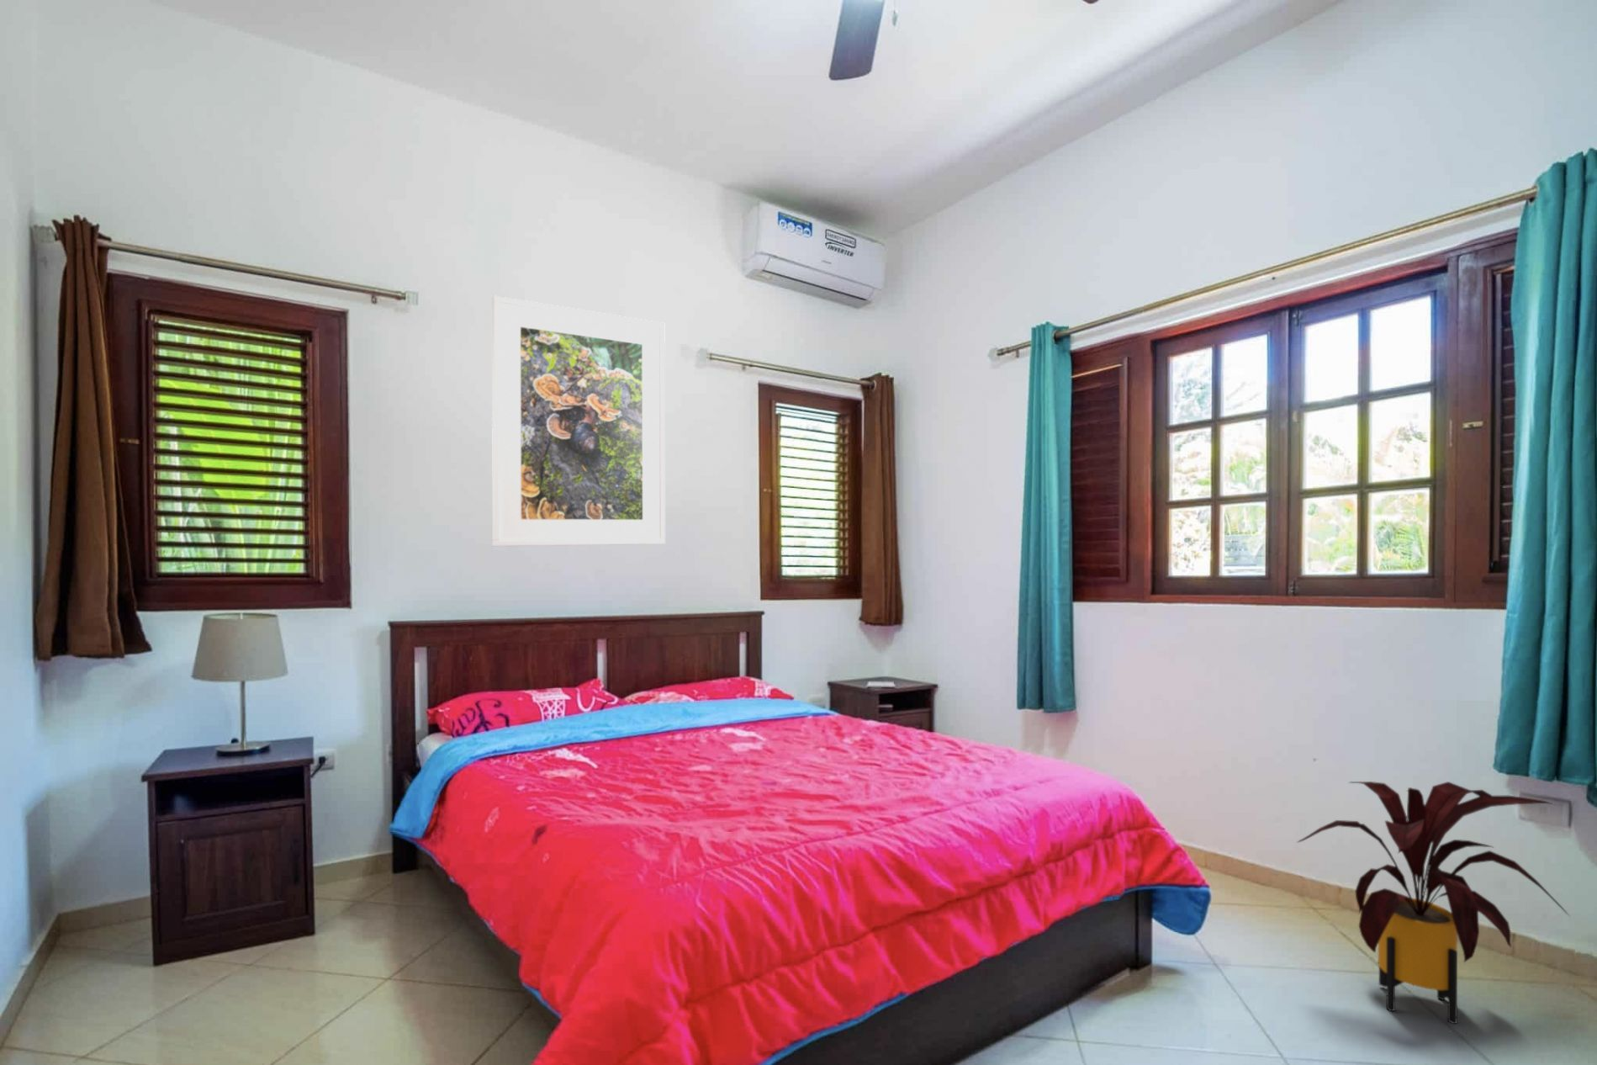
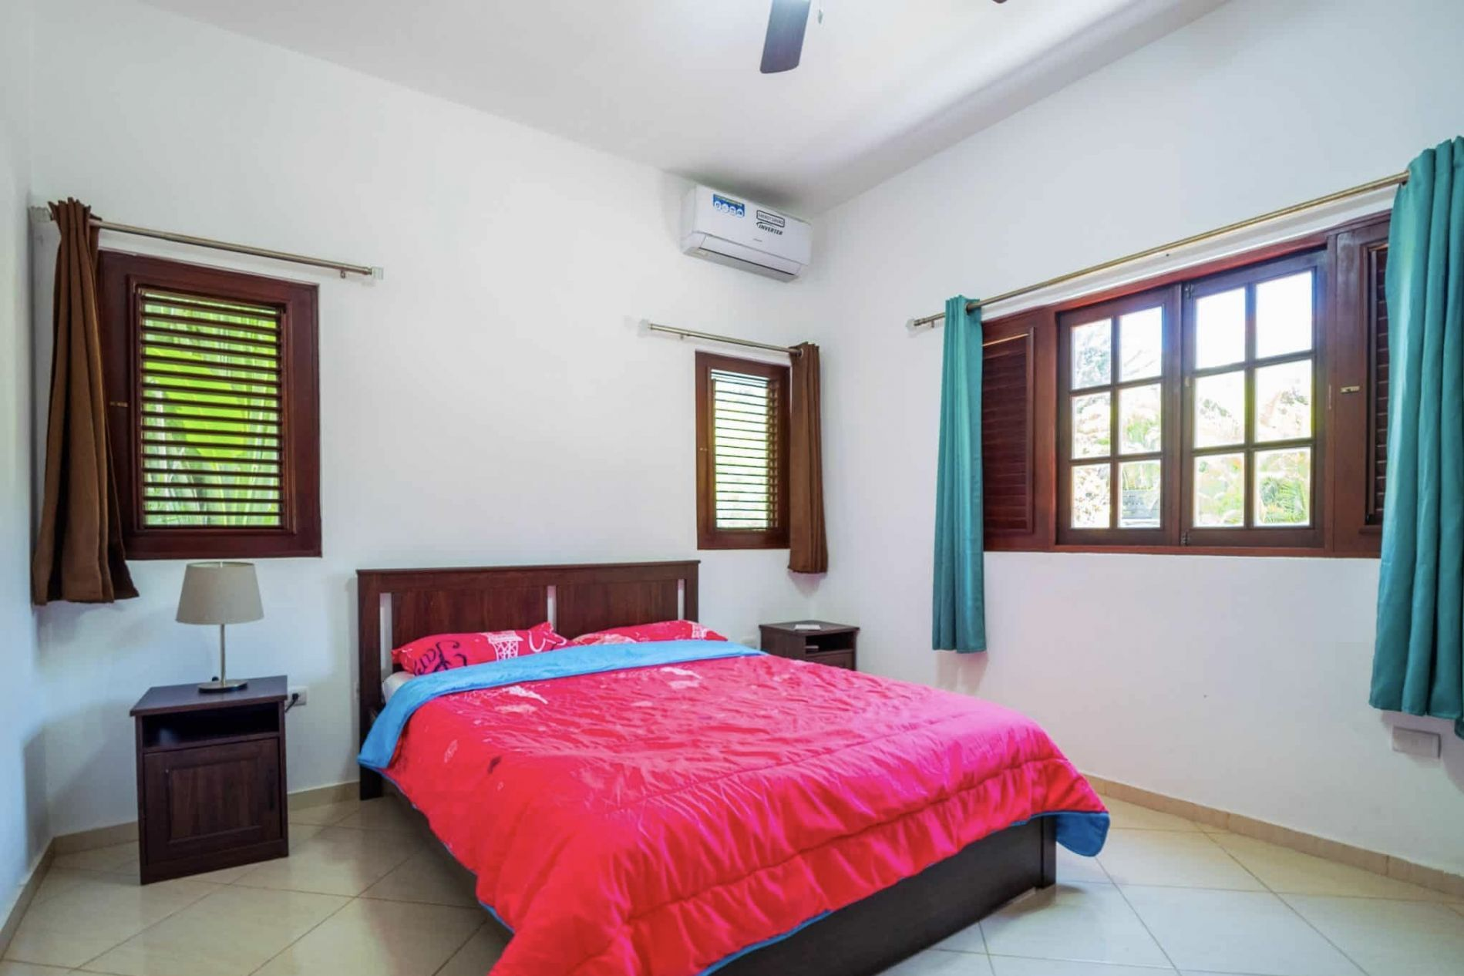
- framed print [491,295,667,547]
- house plant [1296,781,1571,1025]
